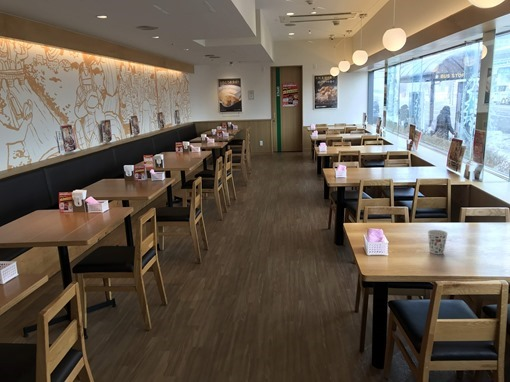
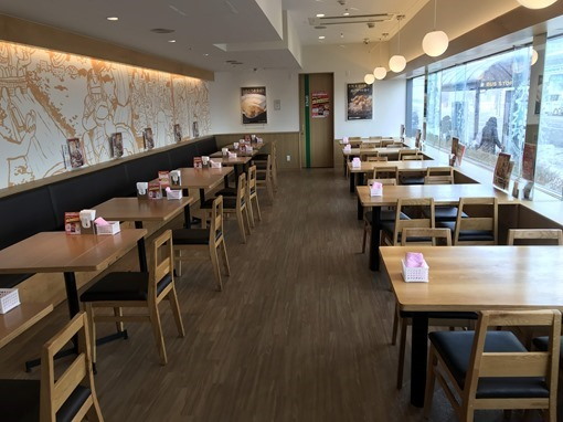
- cup [427,229,449,255]
